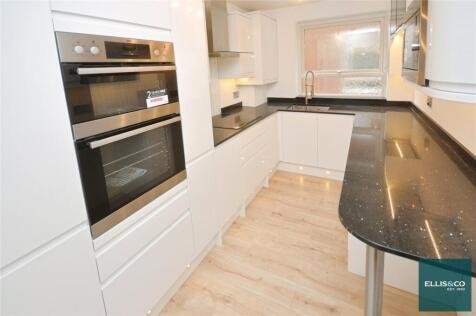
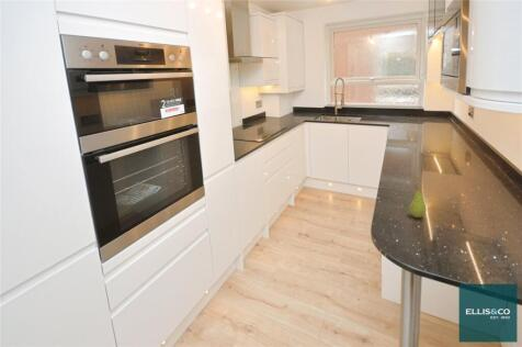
+ fruit [408,184,428,219]
